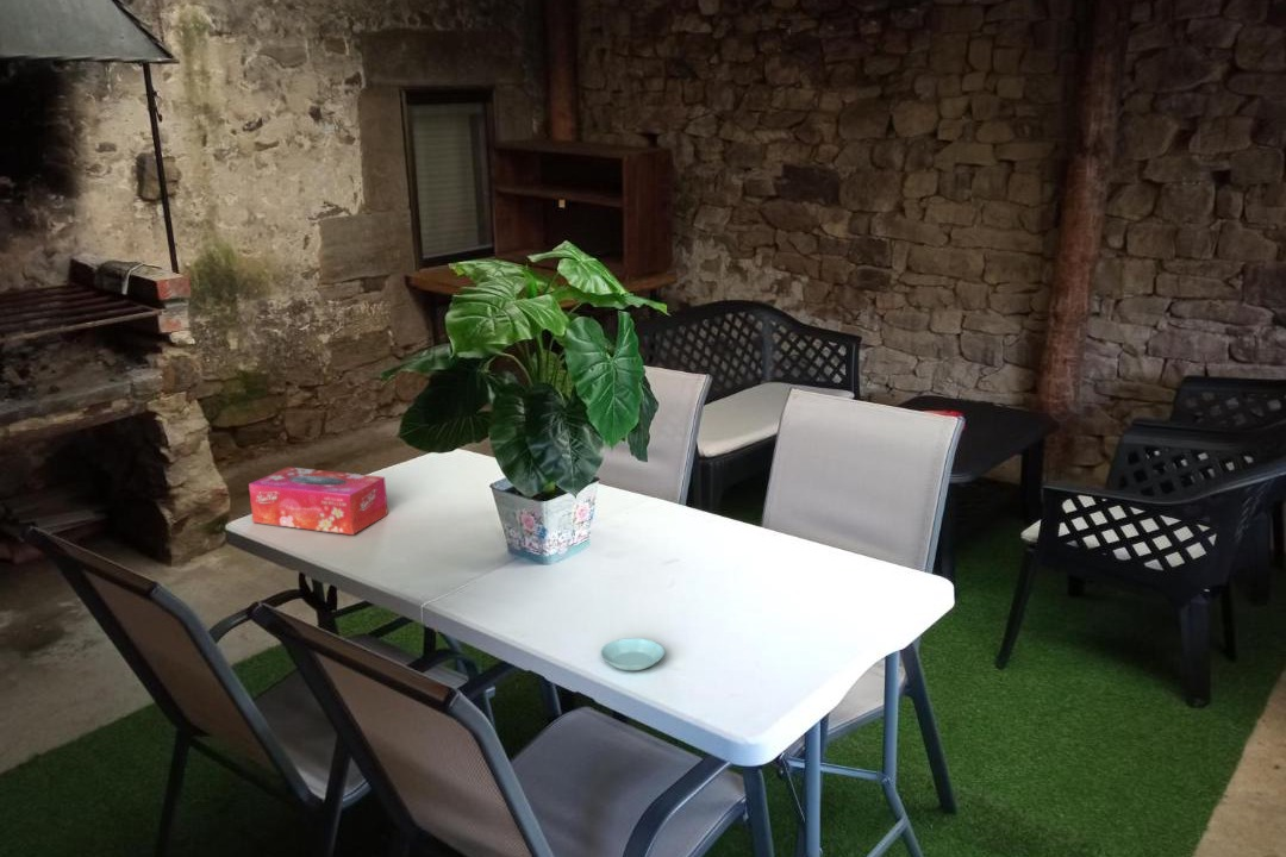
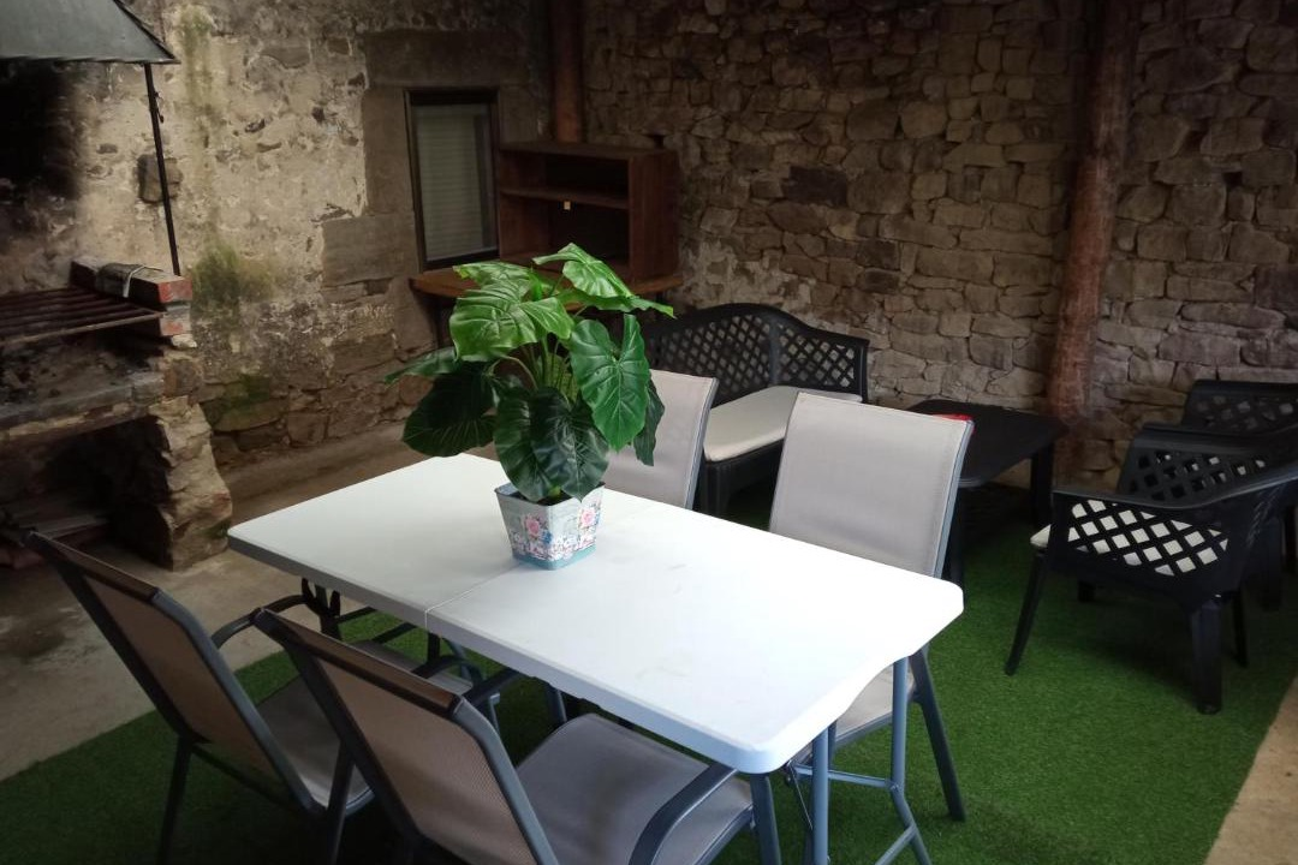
- tissue box [248,465,388,536]
- saucer [600,637,666,671]
